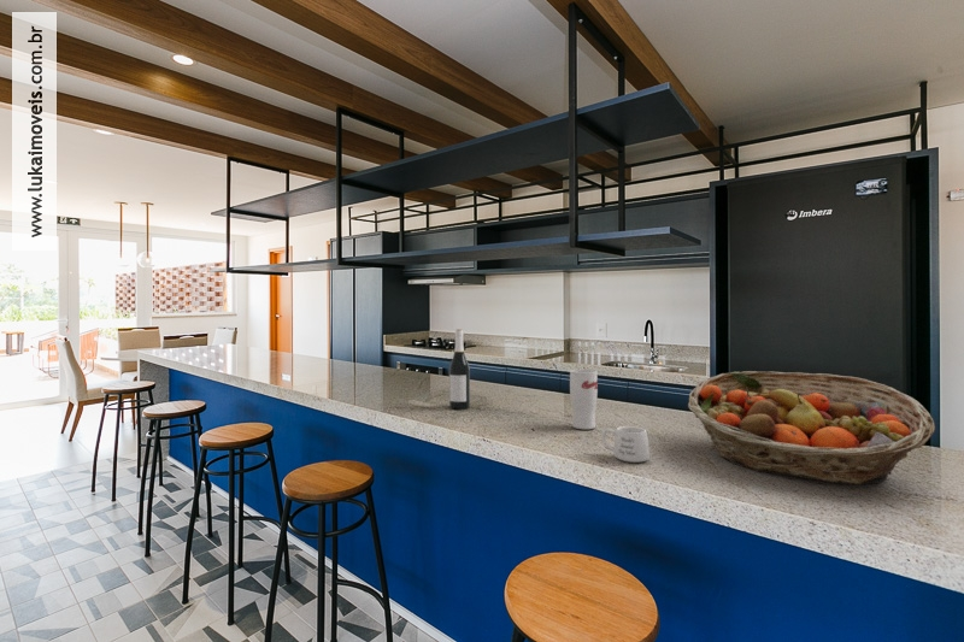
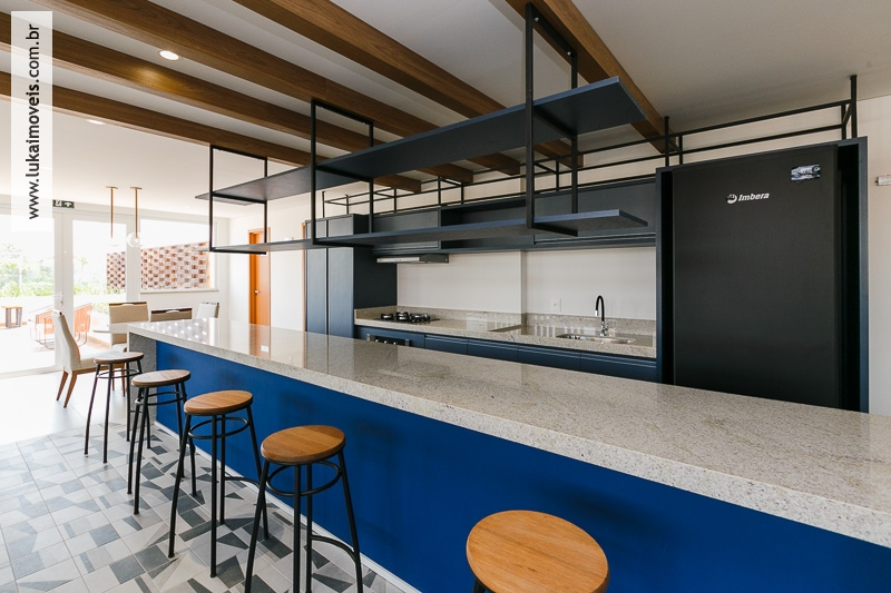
- wine bottle [448,329,471,411]
- cup [569,369,599,430]
- fruit basket [687,370,936,485]
- mug [600,425,651,464]
